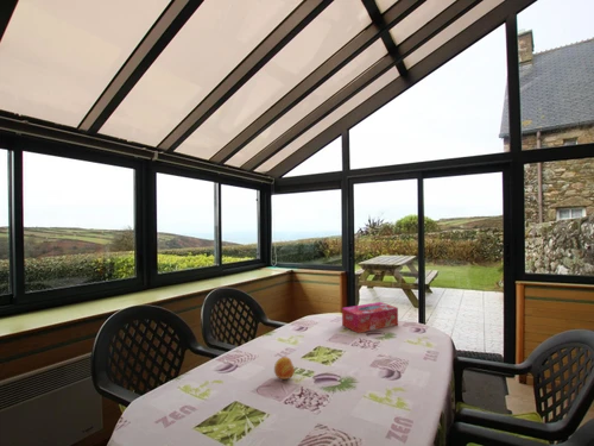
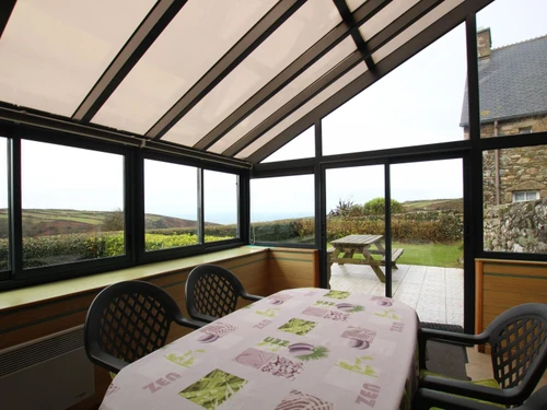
- tissue box [341,301,399,334]
- fruit [273,356,296,381]
